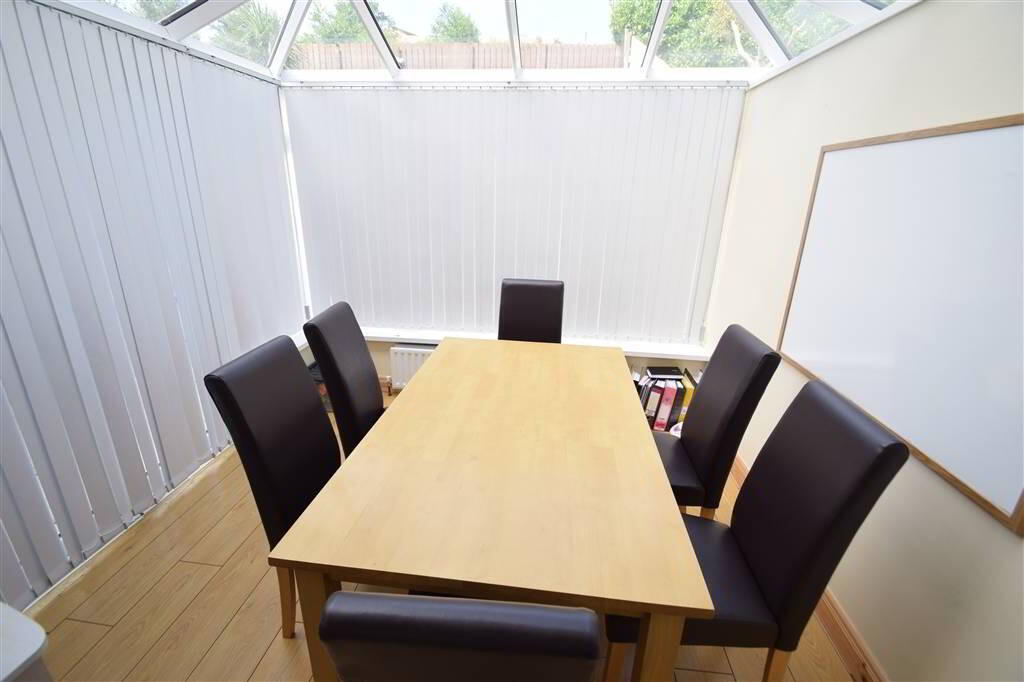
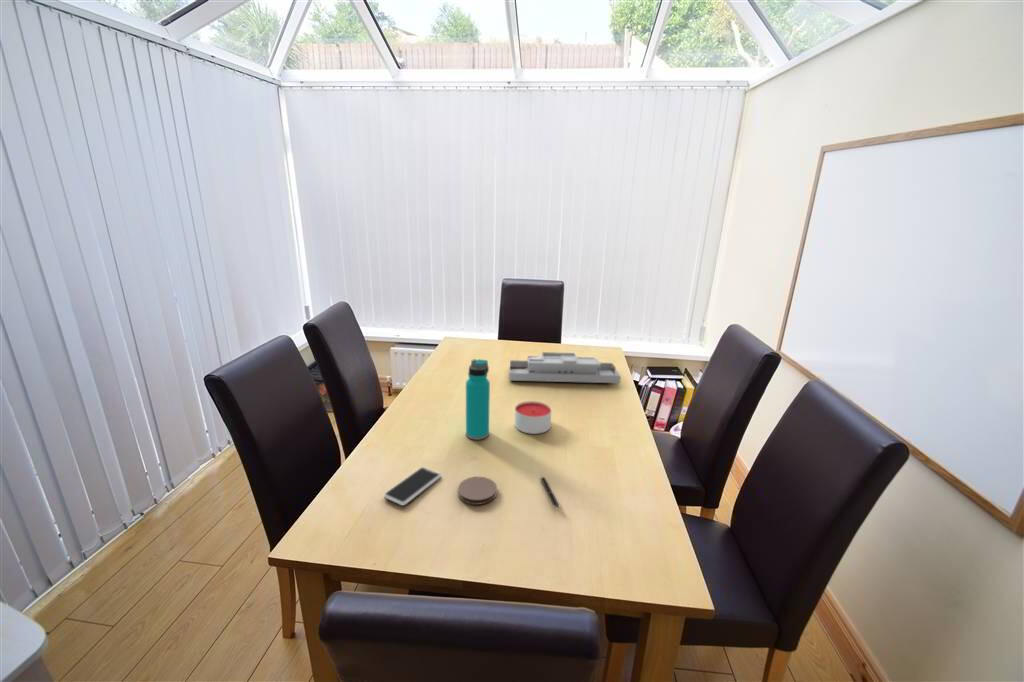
+ candle [514,400,552,435]
+ smartphone [383,466,442,506]
+ coaster [457,476,498,506]
+ pen [540,475,559,509]
+ desk organizer [508,351,622,384]
+ water bottle [465,358,491,441]
